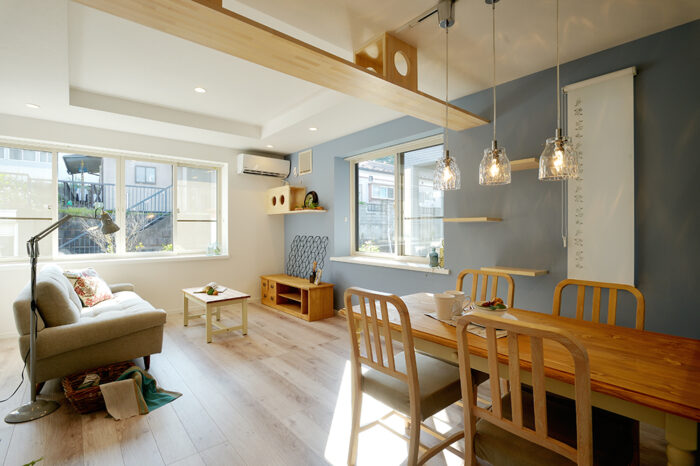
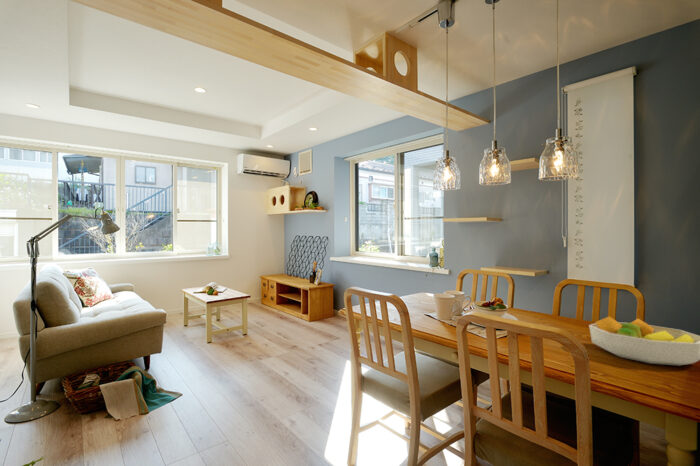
+ fruit bowl [588,315,700,367]
